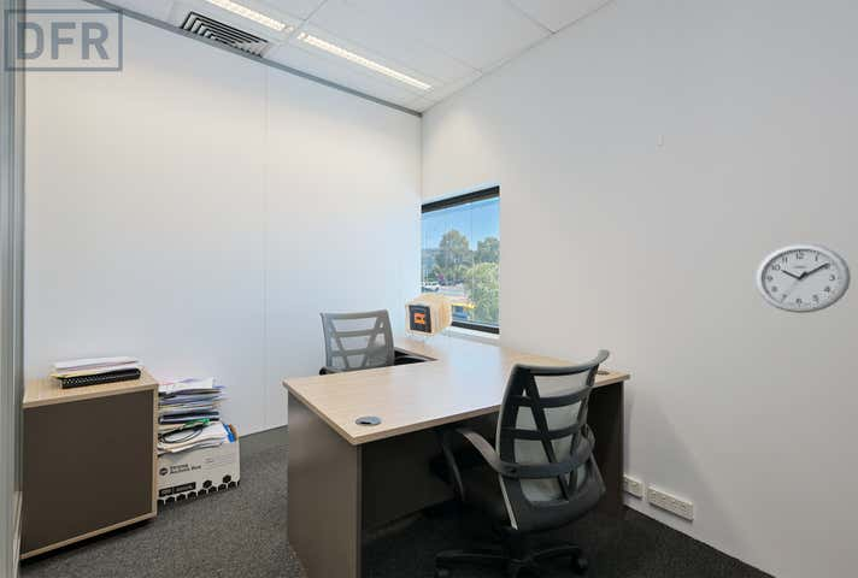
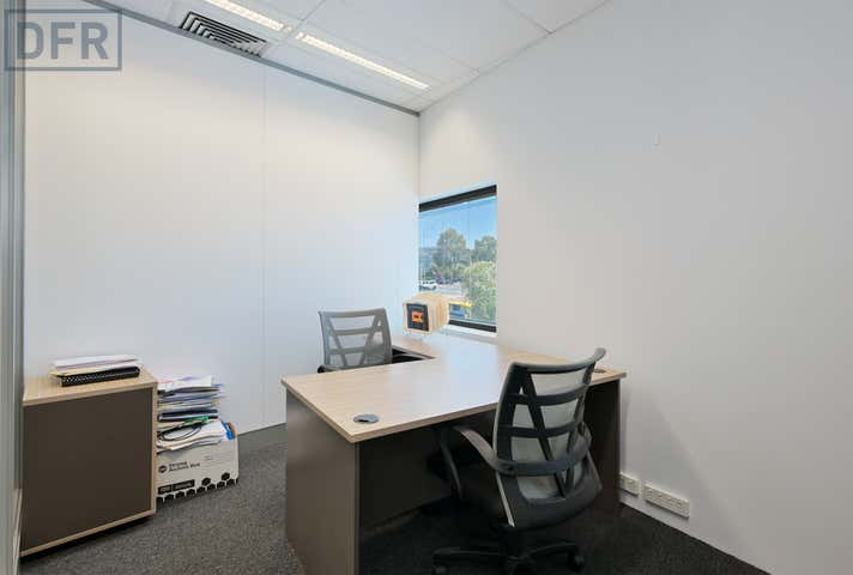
- wall clock [754,242,852,314]
